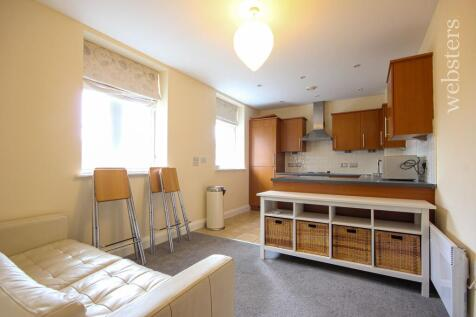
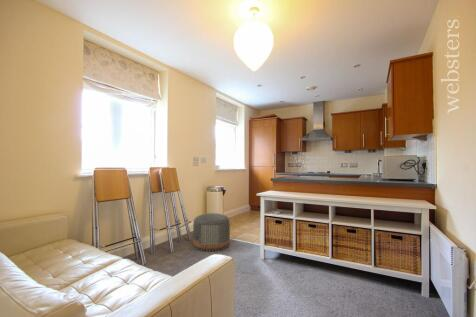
+ pouf [192,212,231,253]
